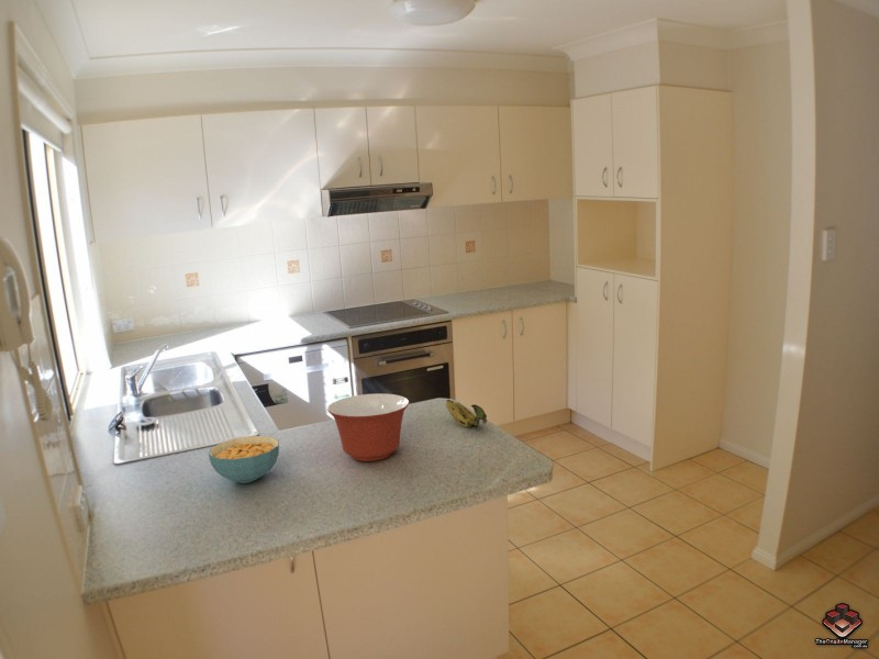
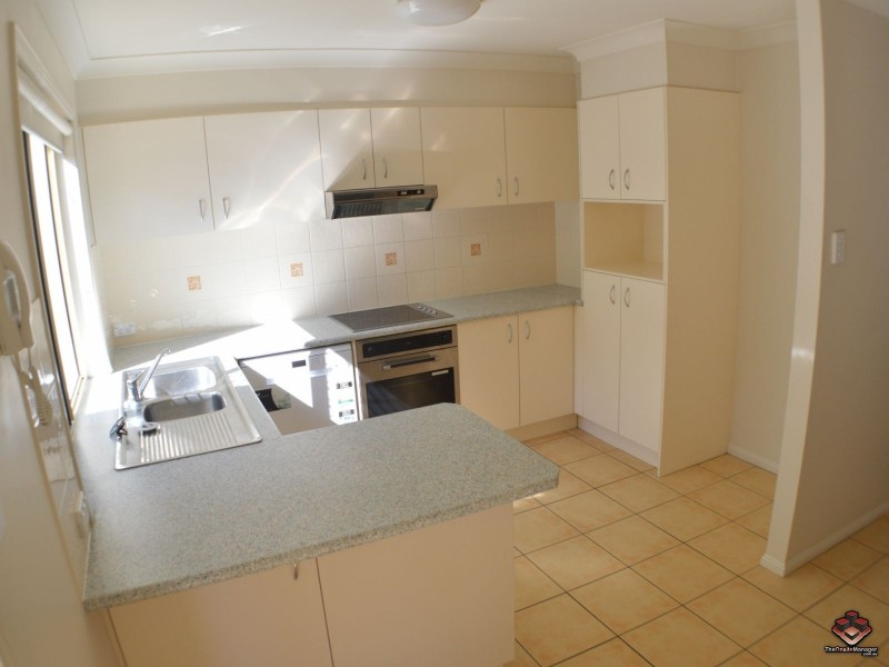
- banana [445,399,488,431]
- mixing bowl [326,393,410,462]
- cereal bowl [208,435,280,484]
